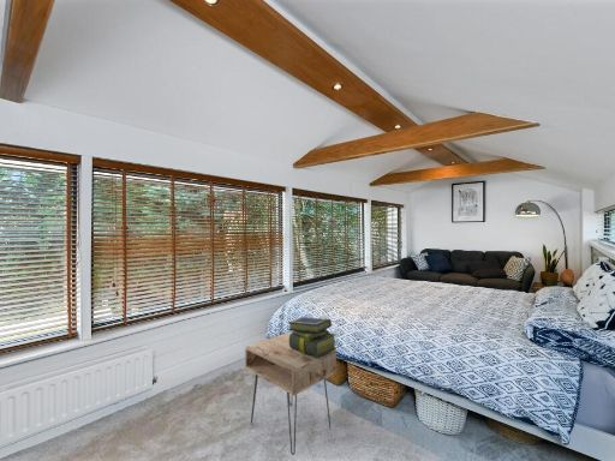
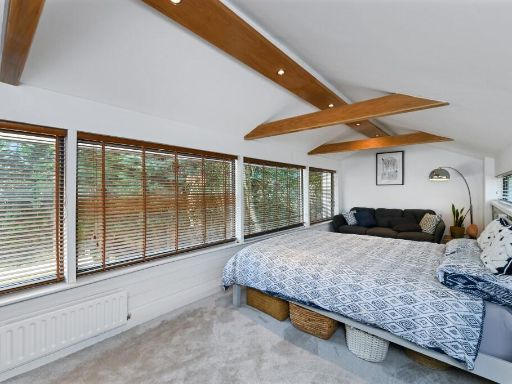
- stack of books [287,316,338,357]
- nightstand [244,331,338,456]
